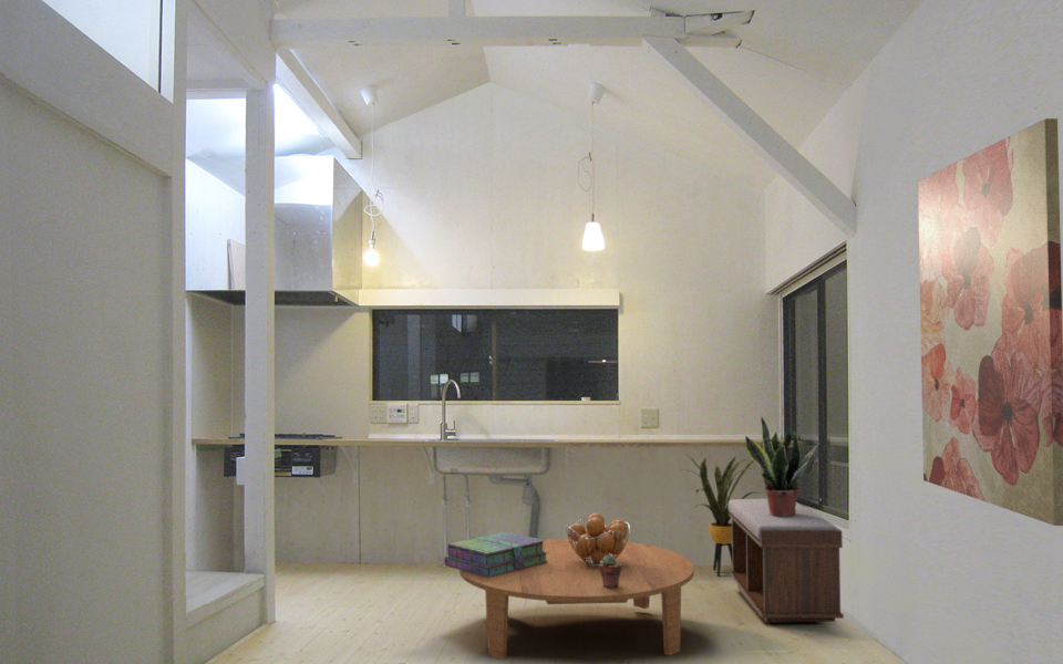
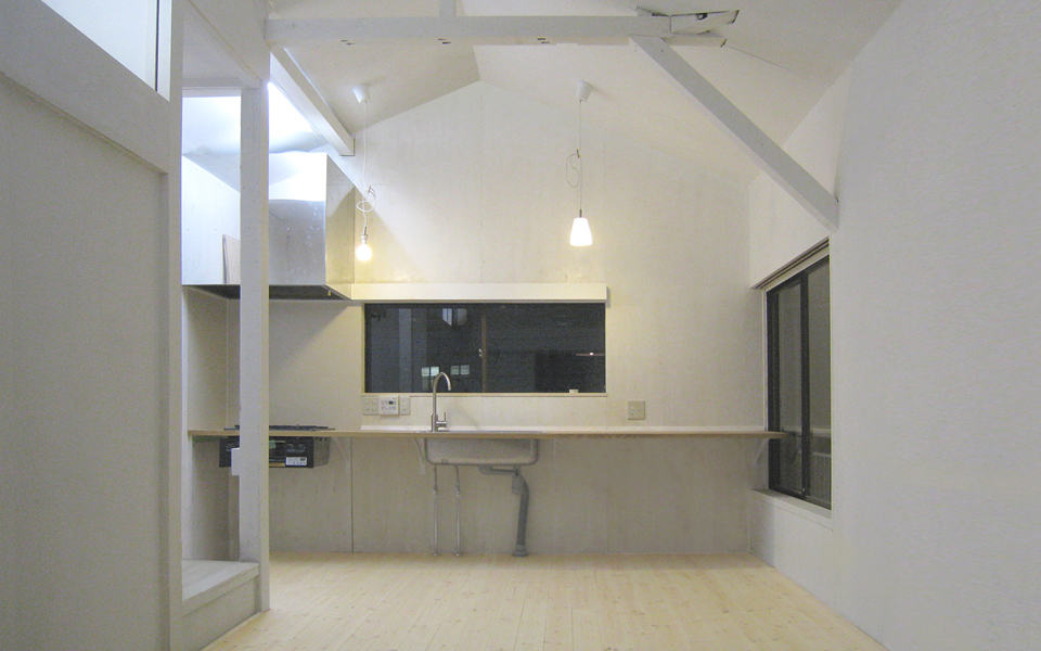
- bench [727,498,845,624]
- potted succulent [599,556,622,589]
- potted plant [744,416,821,517]
- fruit basket [565,511,631,567]
- wall art [917,117,1063,527]
- coffee table [458,538,695,660]
- stack of books [443,531,548,578]
- house plant [681,454,762,577]
